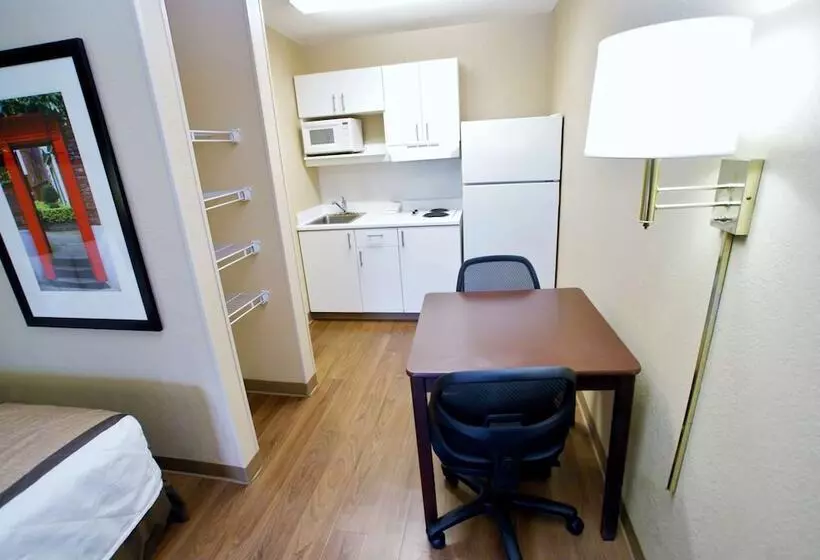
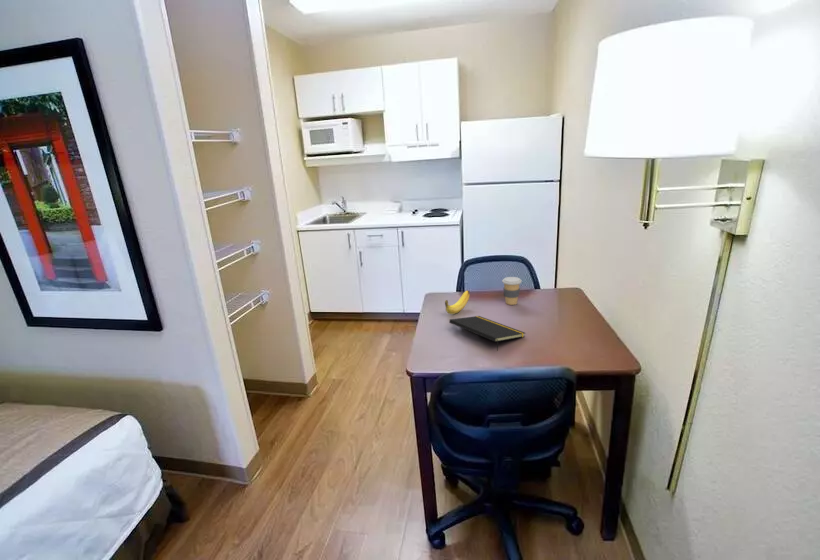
+ coffee cup [501,276,523,306]
+ notepad [448,315,526,352]
+ banana [444,290,470,315]
